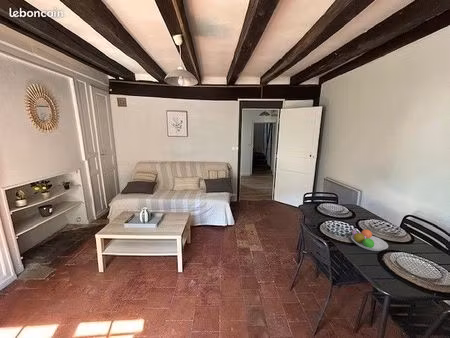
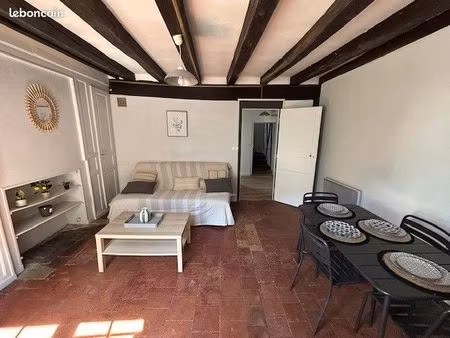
- fruit bowl [350,228,389,252]
